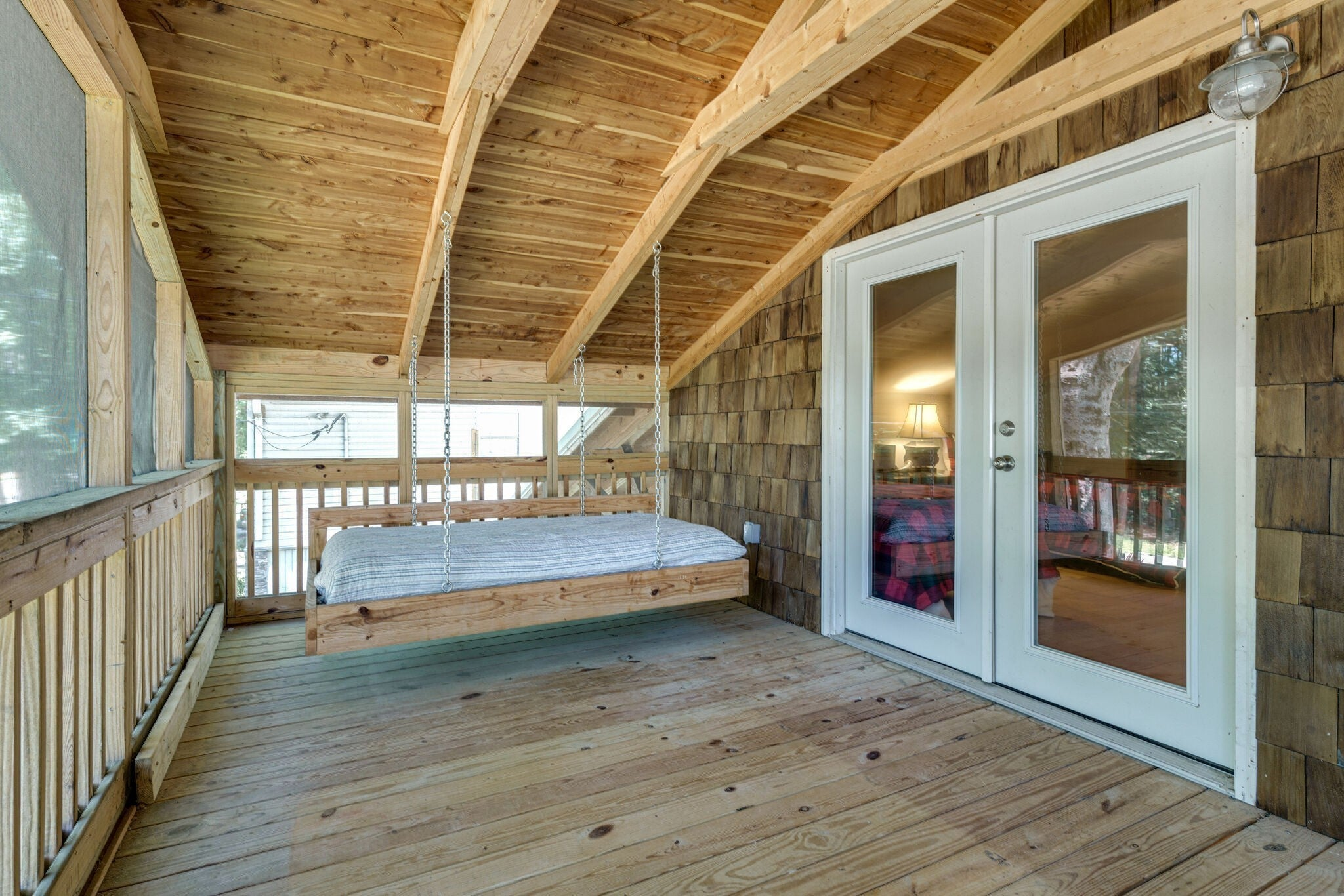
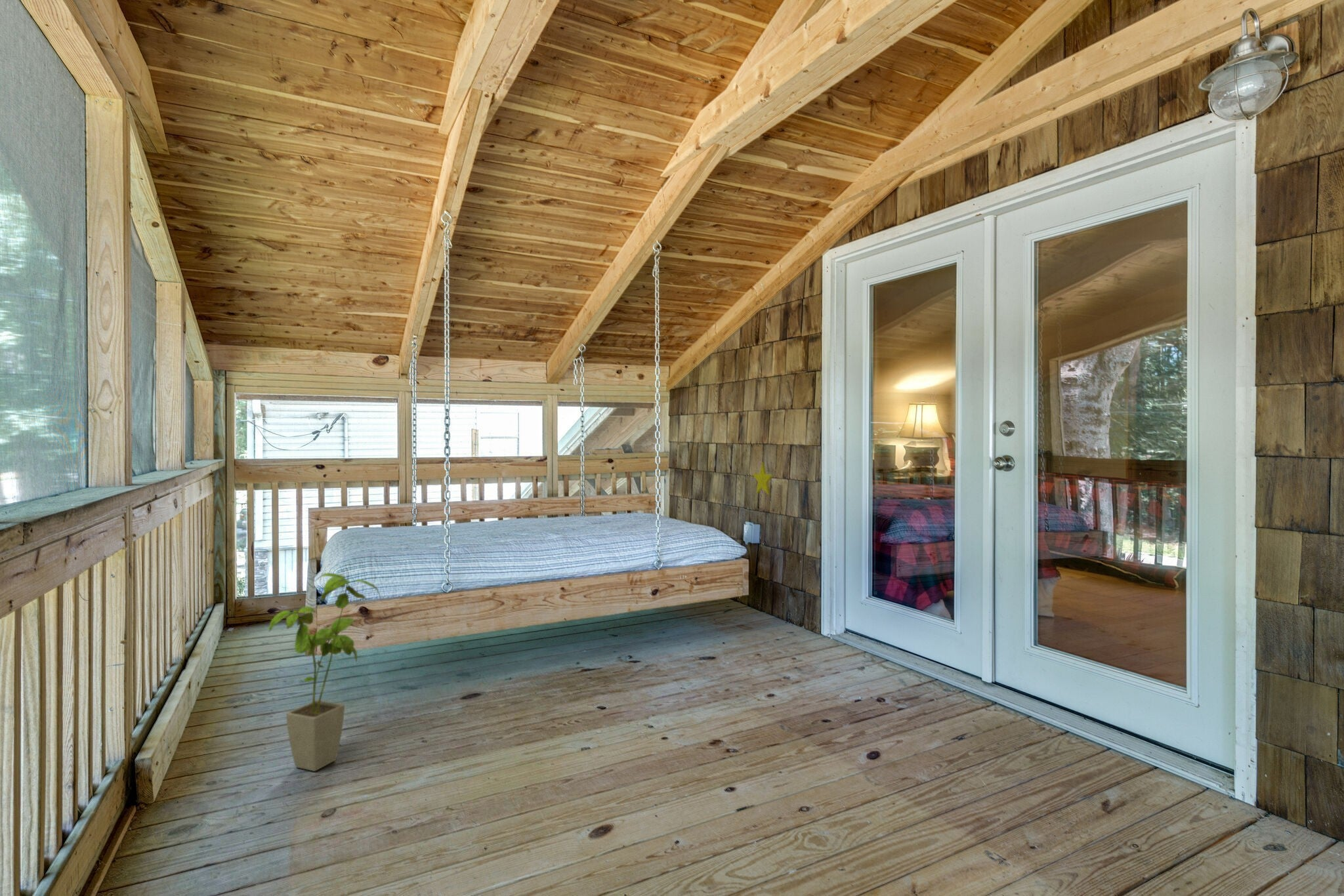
+ decorative star [752,461,774,496]
+ house plant [268,572,383,772]
